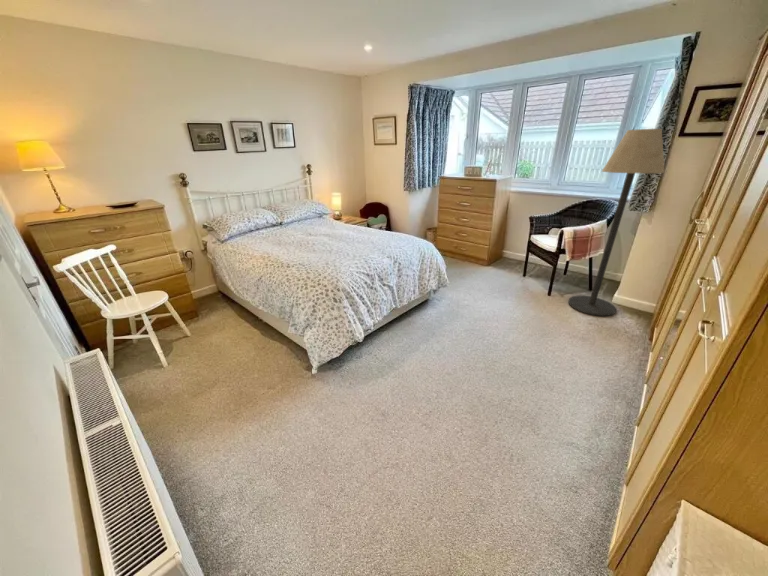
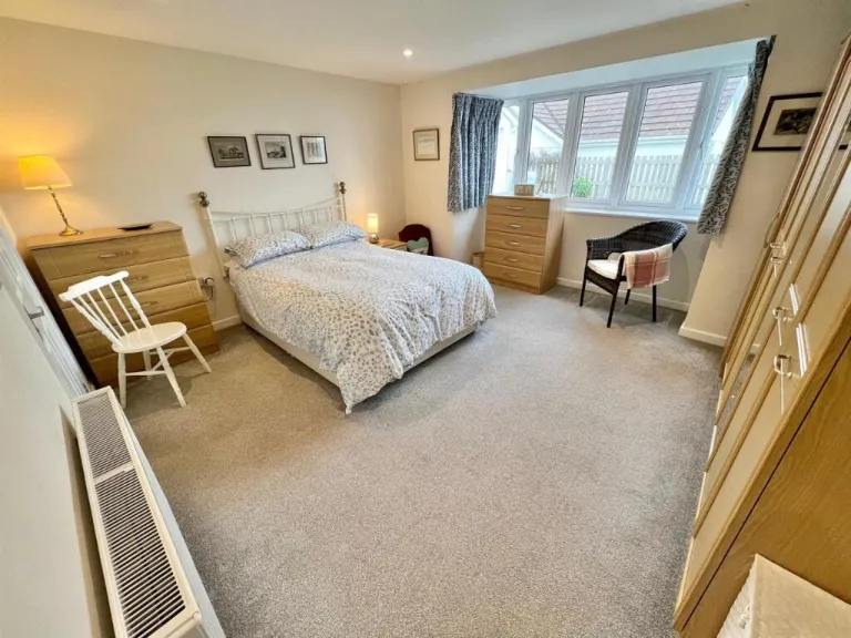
- floor lamp [567,128,666,317]
